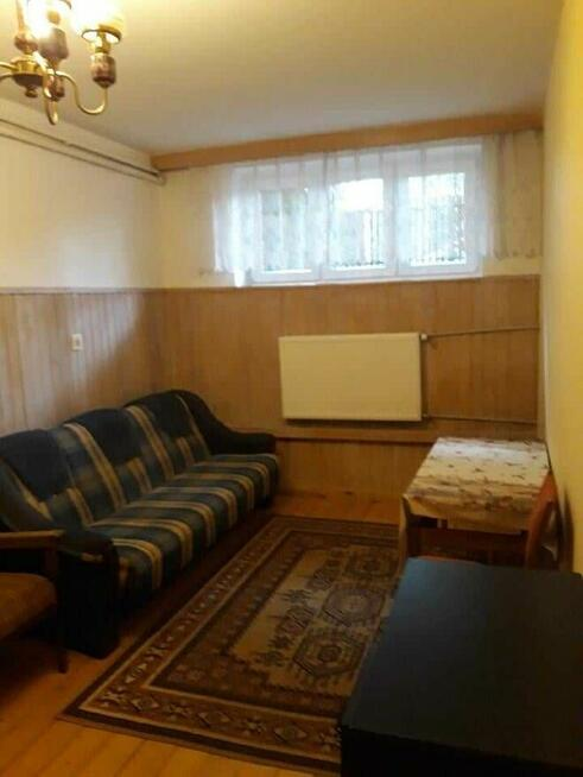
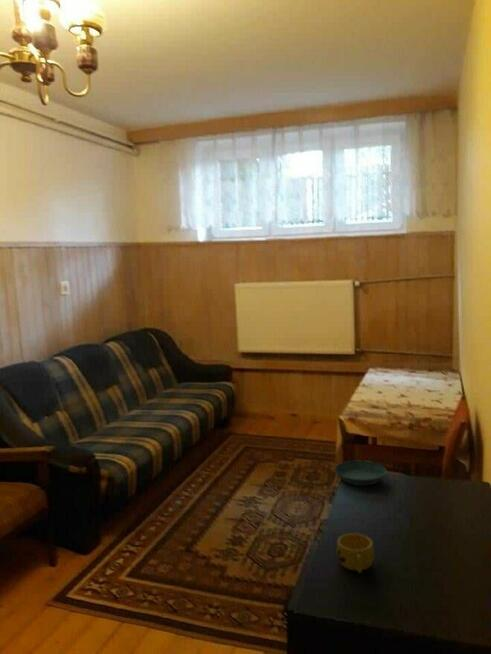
+ cup [336,532,375,574]
+ saucer [333,460,388,486]
